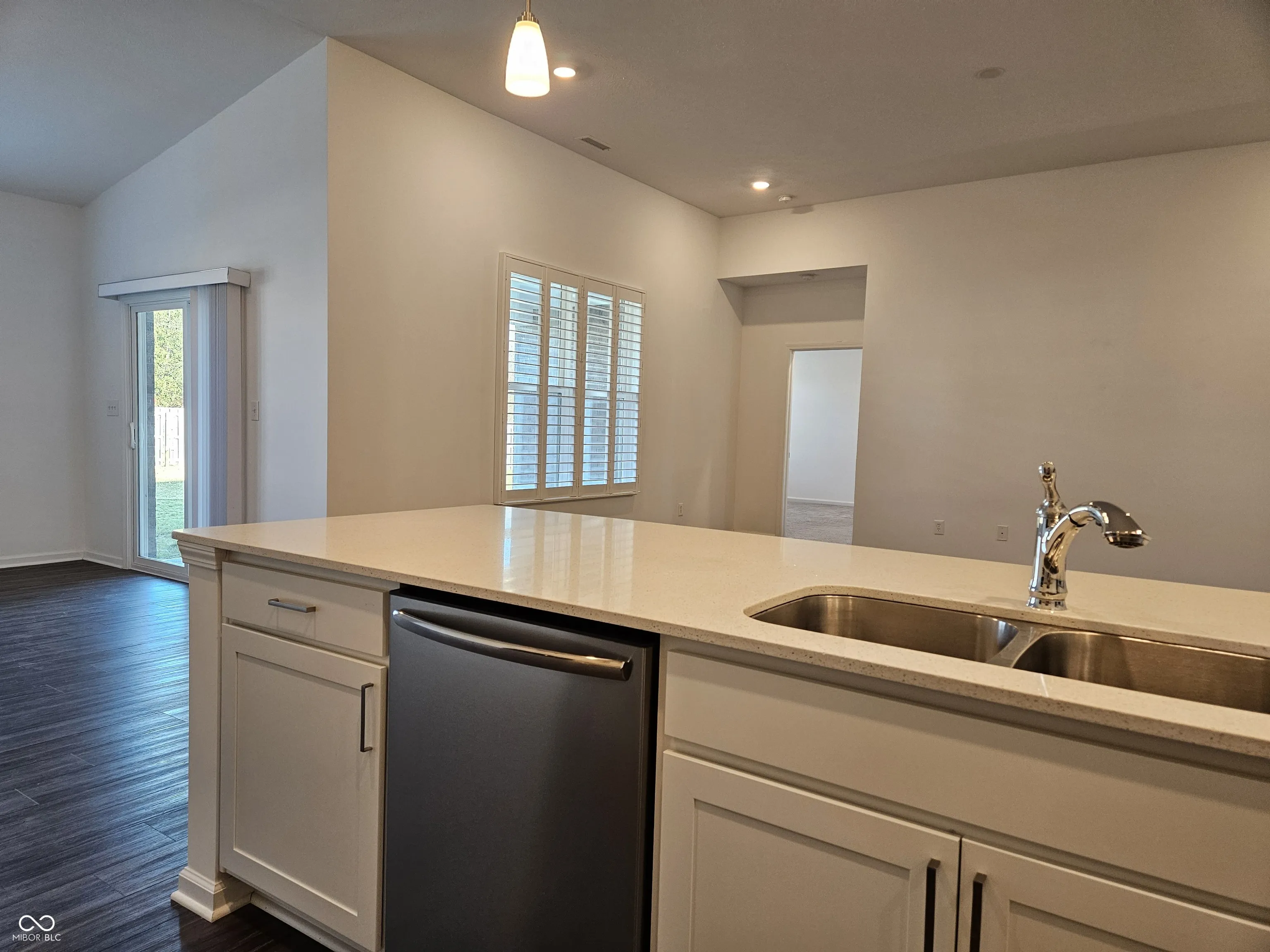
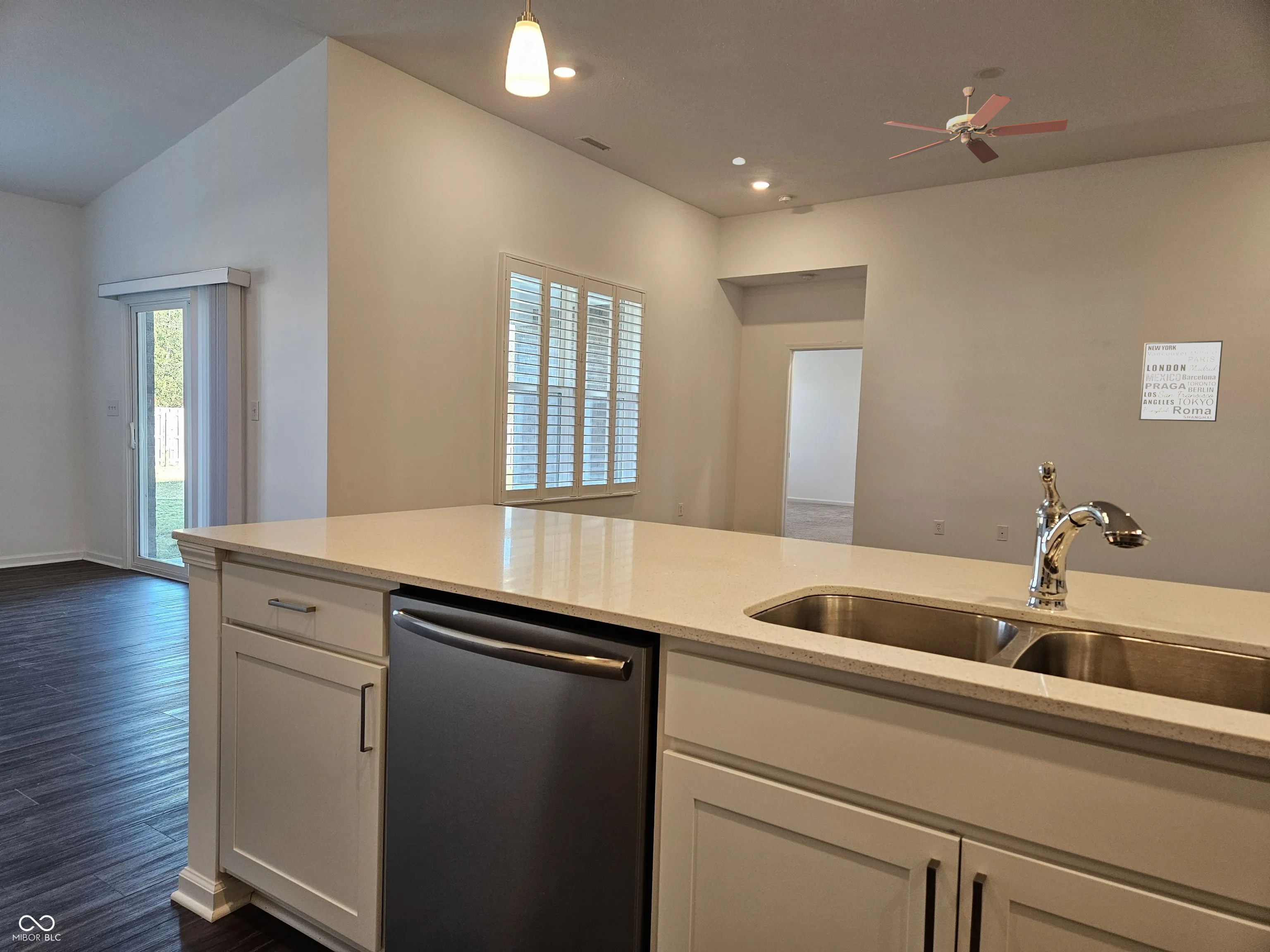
+ ceiling fan [883,86,1068,164]
+ smoke detector [733,157,746,165]
+ wall art [1138,340,1223,422]
